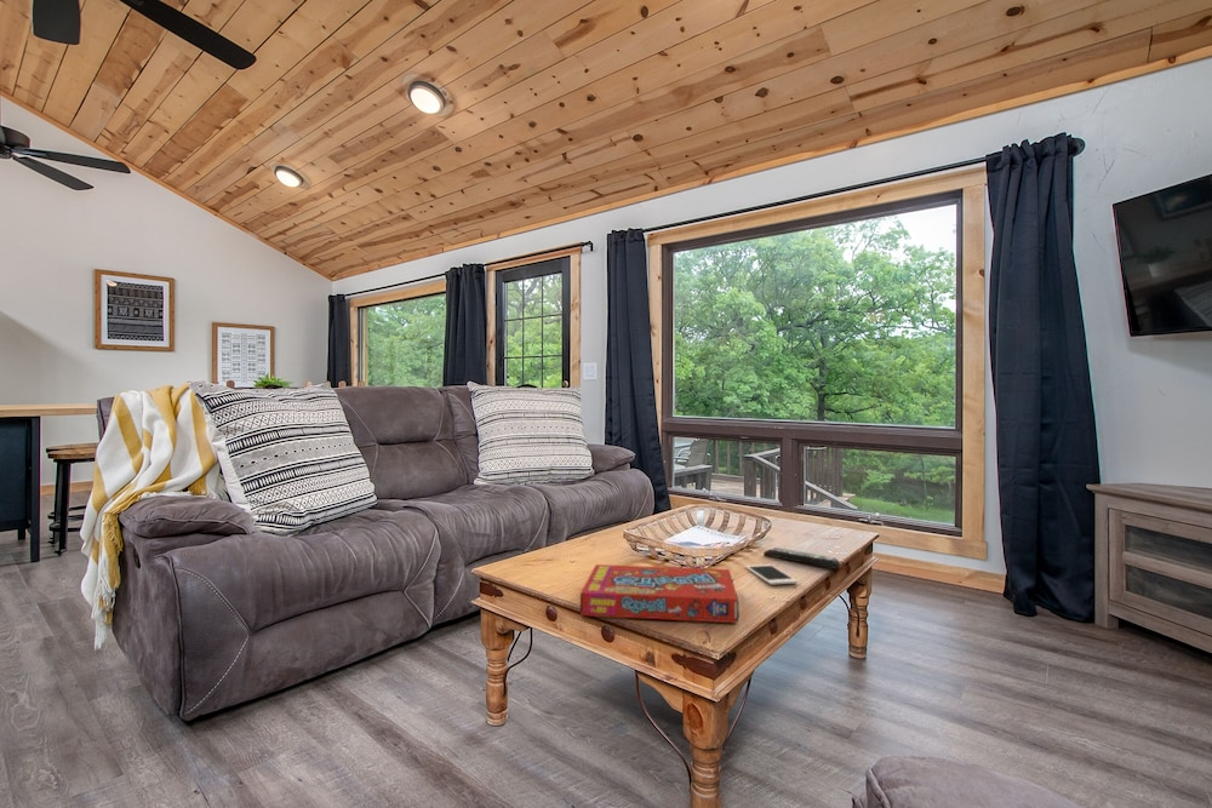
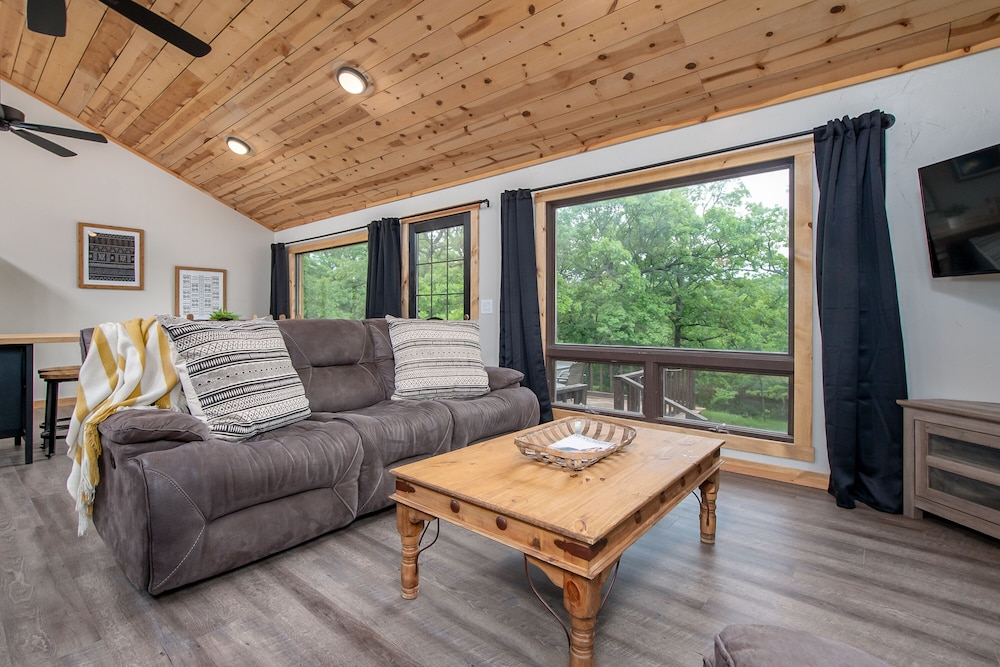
- snack box [579,563,741,624]
- remote control [762,546,841,571]
- cell phone [744,563,799,586]
